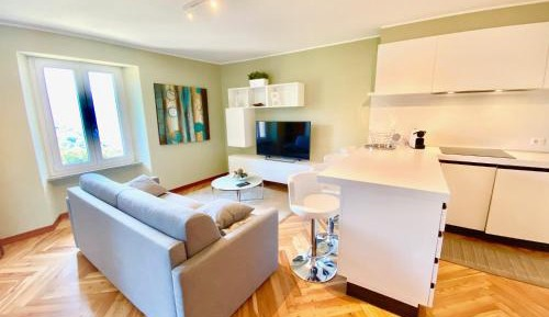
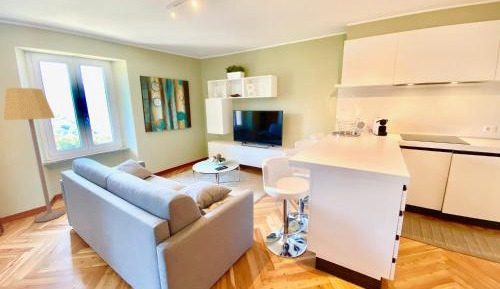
+ lamp [3,87,66,223]
